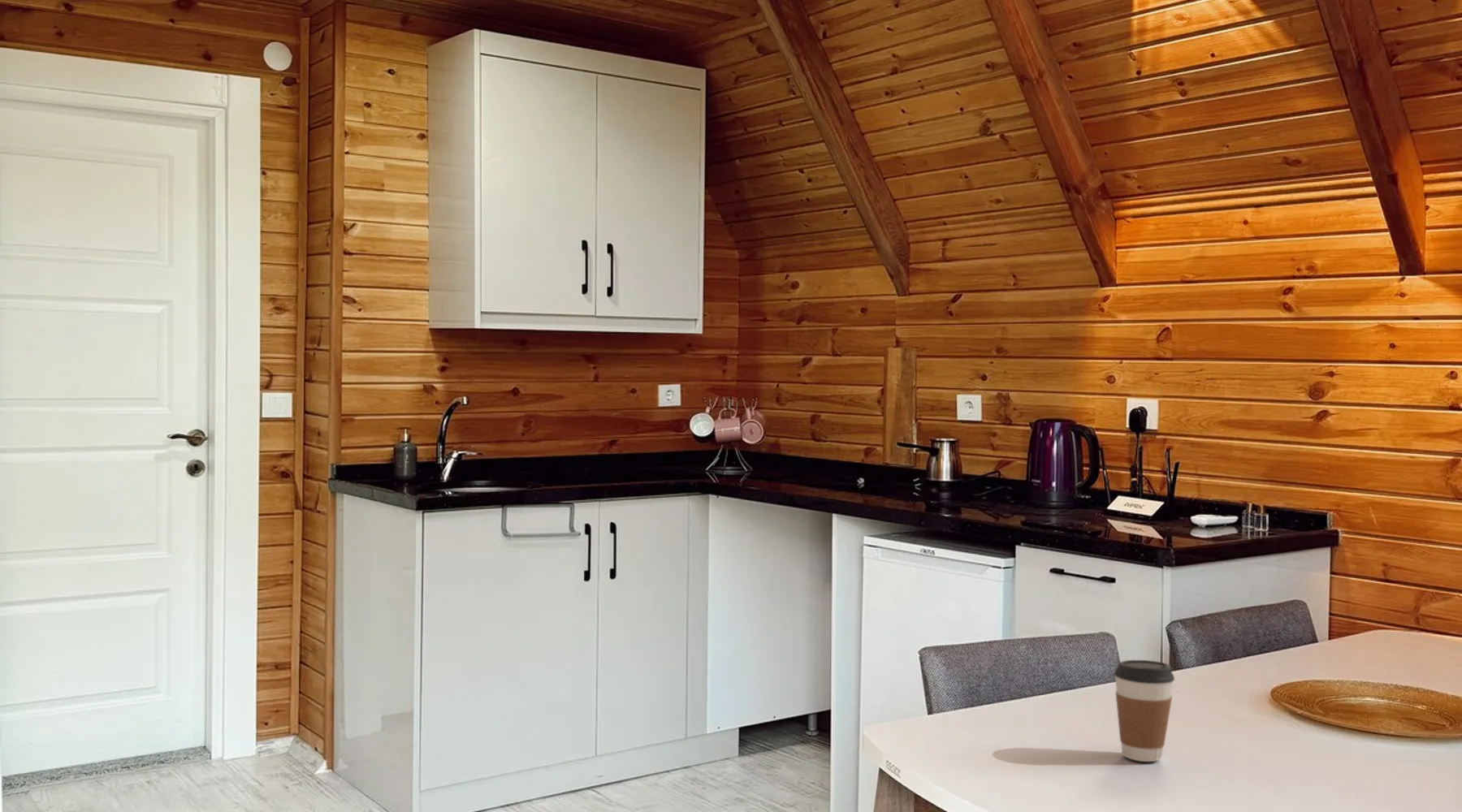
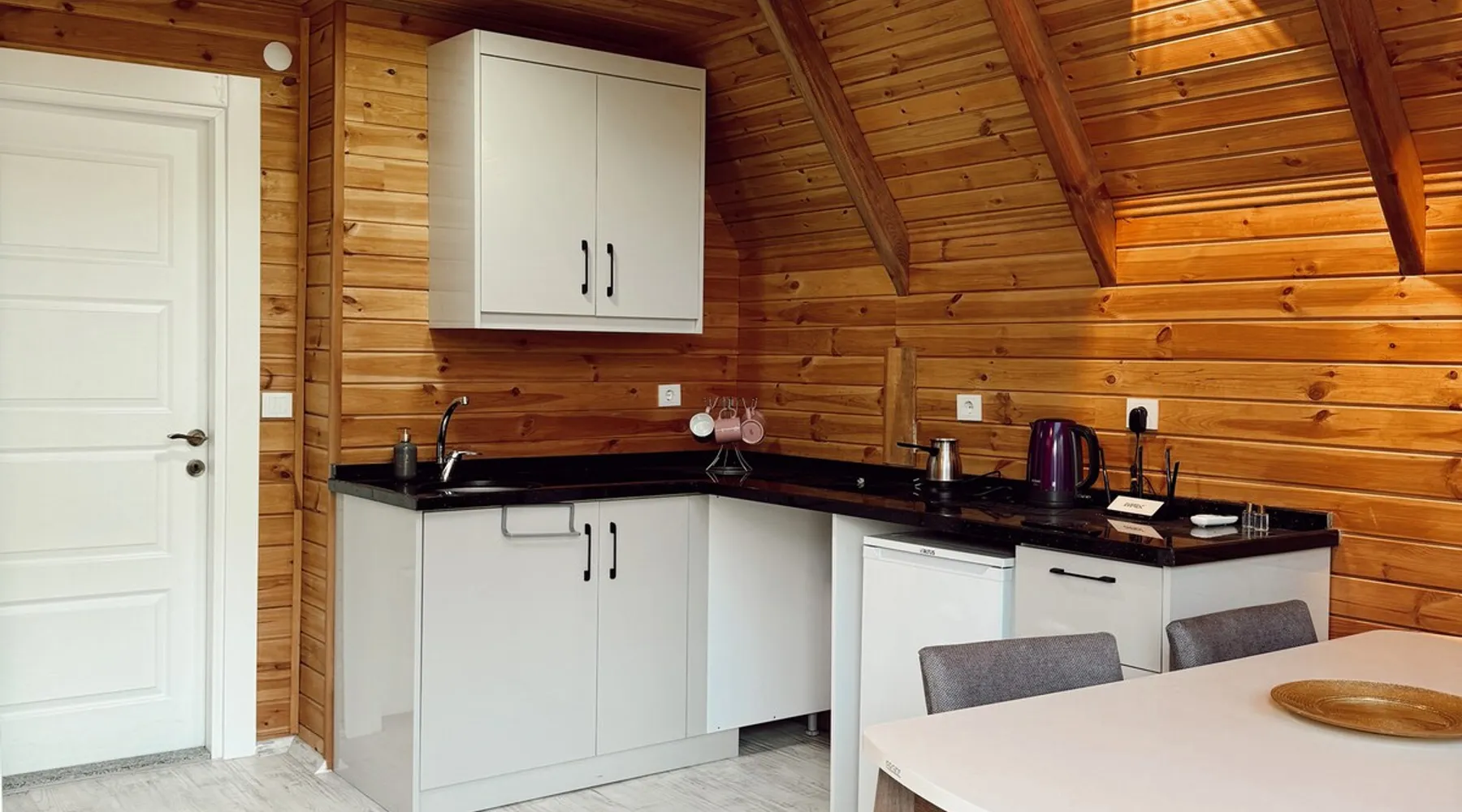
- coffee cup [1114,659,1175,762]
